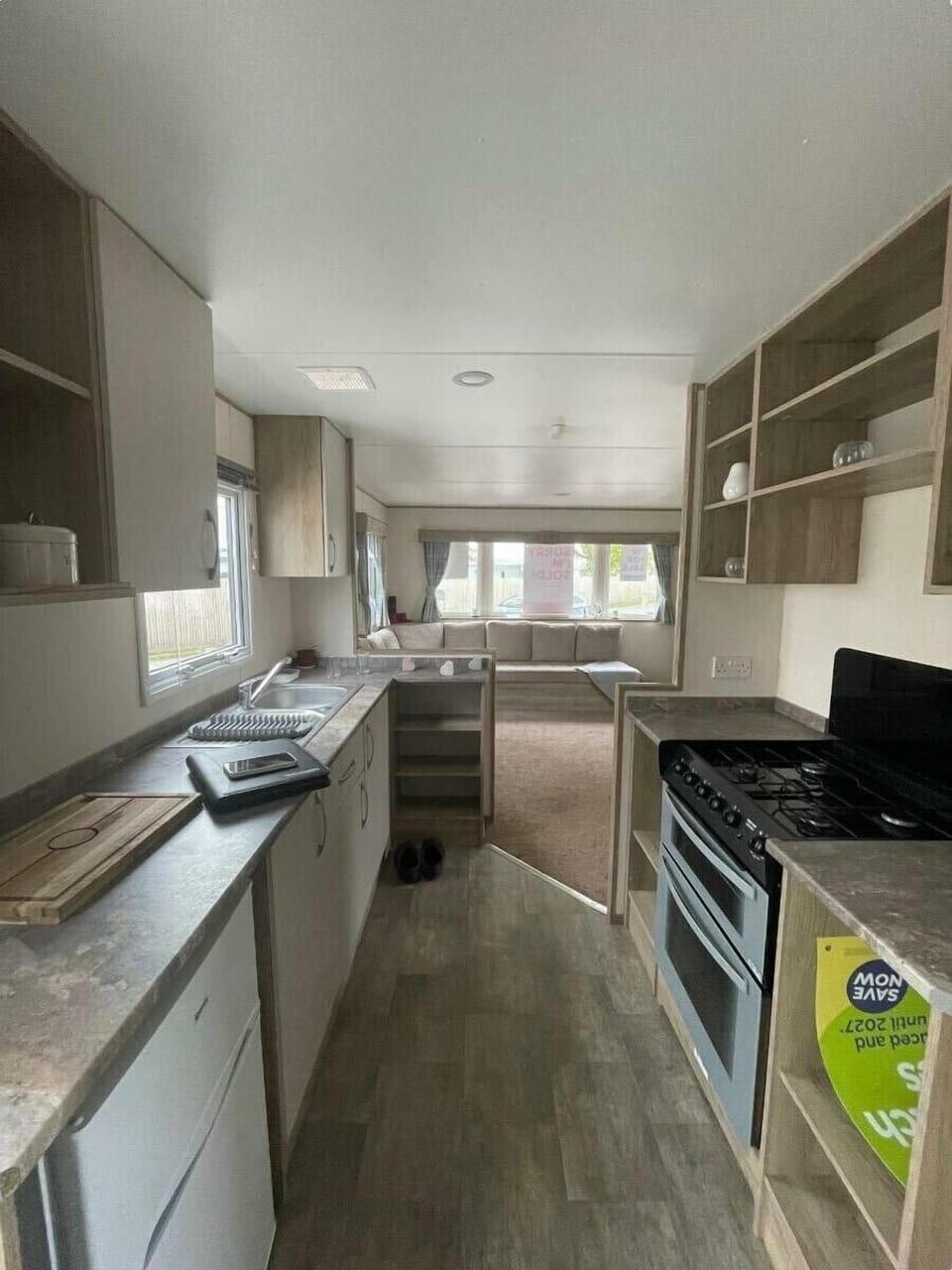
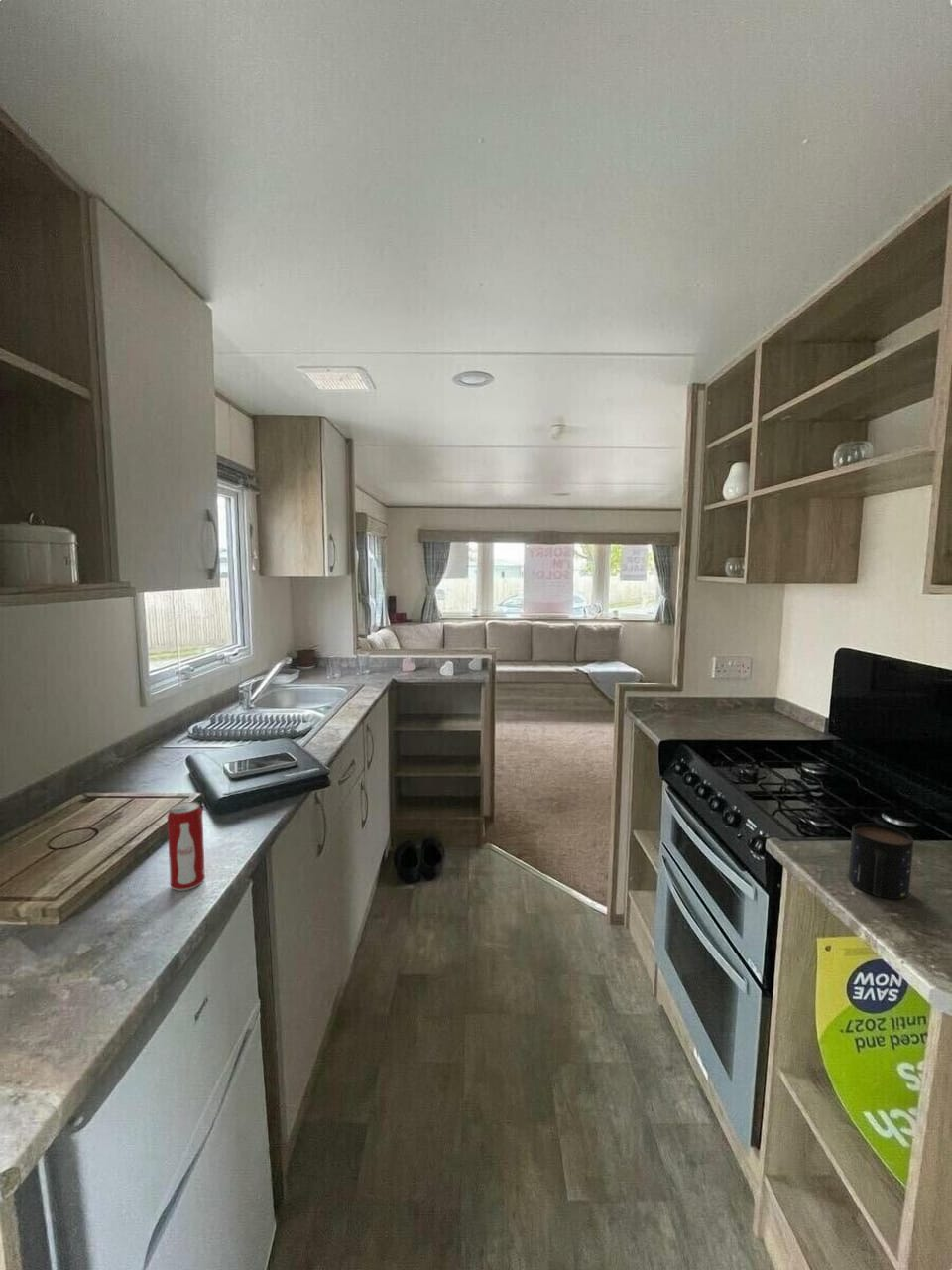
+ mug [848,822,914,900]
+ beverage can [167,801,206,892]
